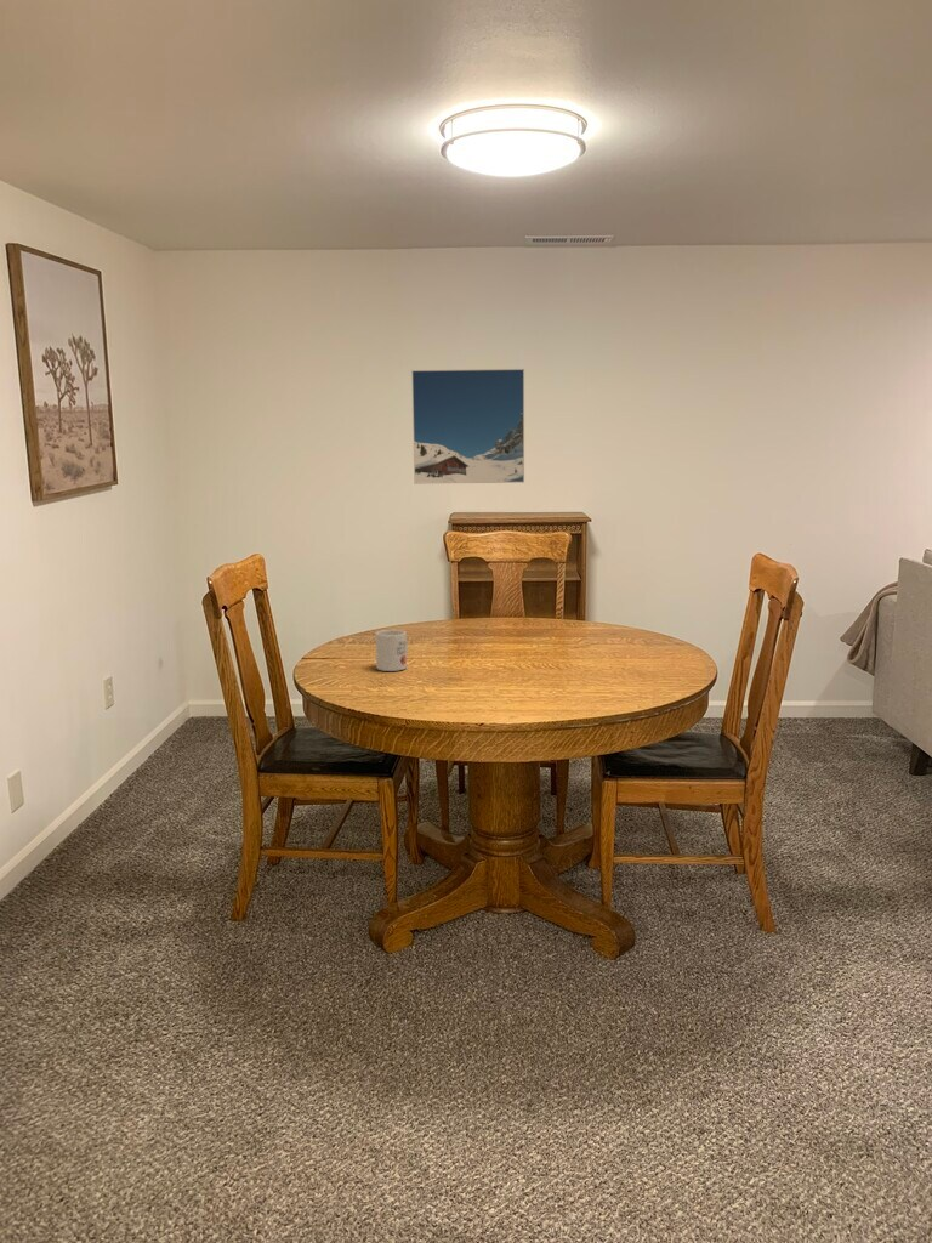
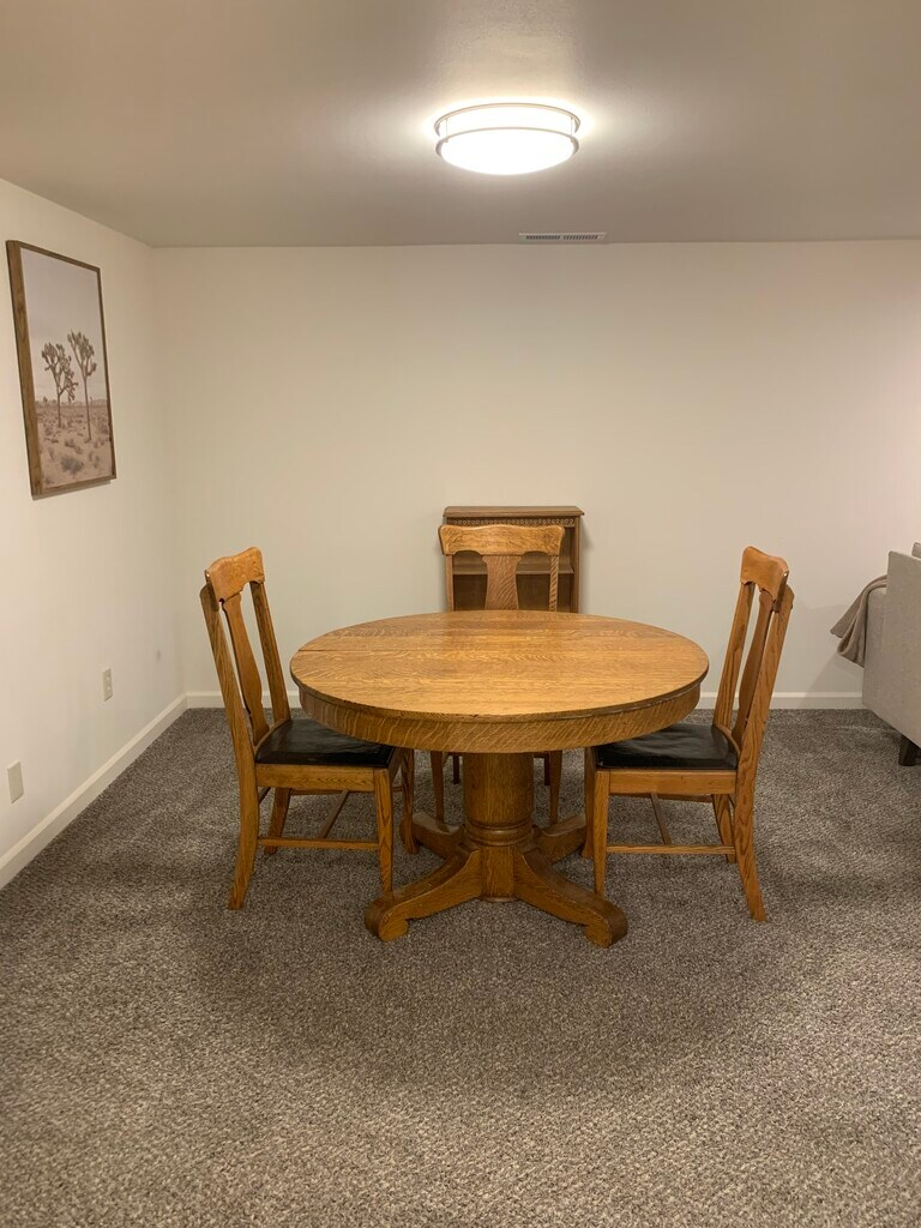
- mug [375,629,409,672]
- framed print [410,368,525,486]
